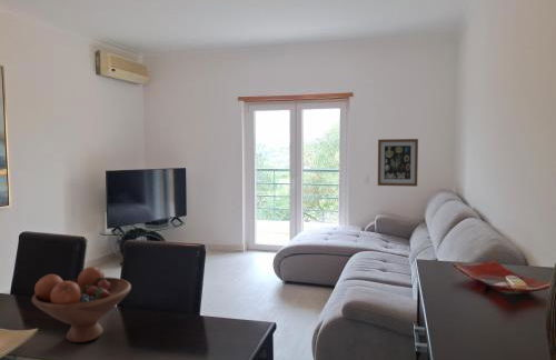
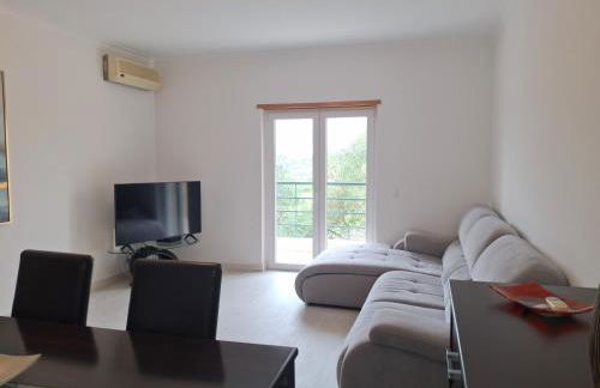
- wall art [377,138,419,188]
- fruit bowl [31,266,132,343]
